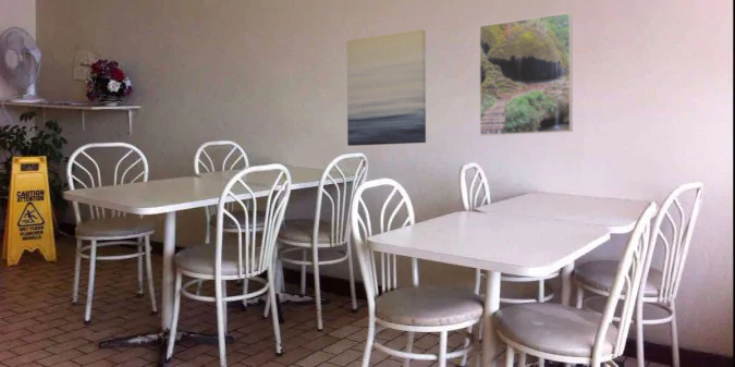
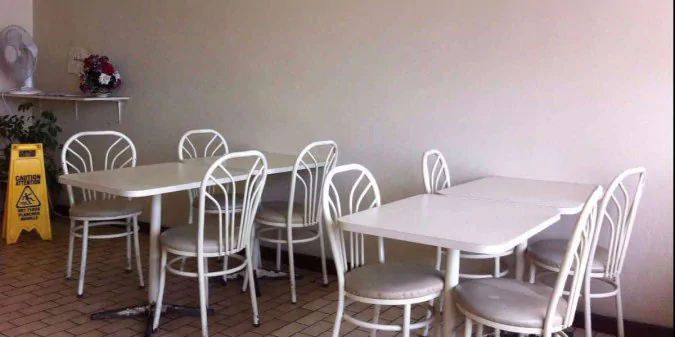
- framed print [478,12,574,137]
- wall art [346,28,427,147]
